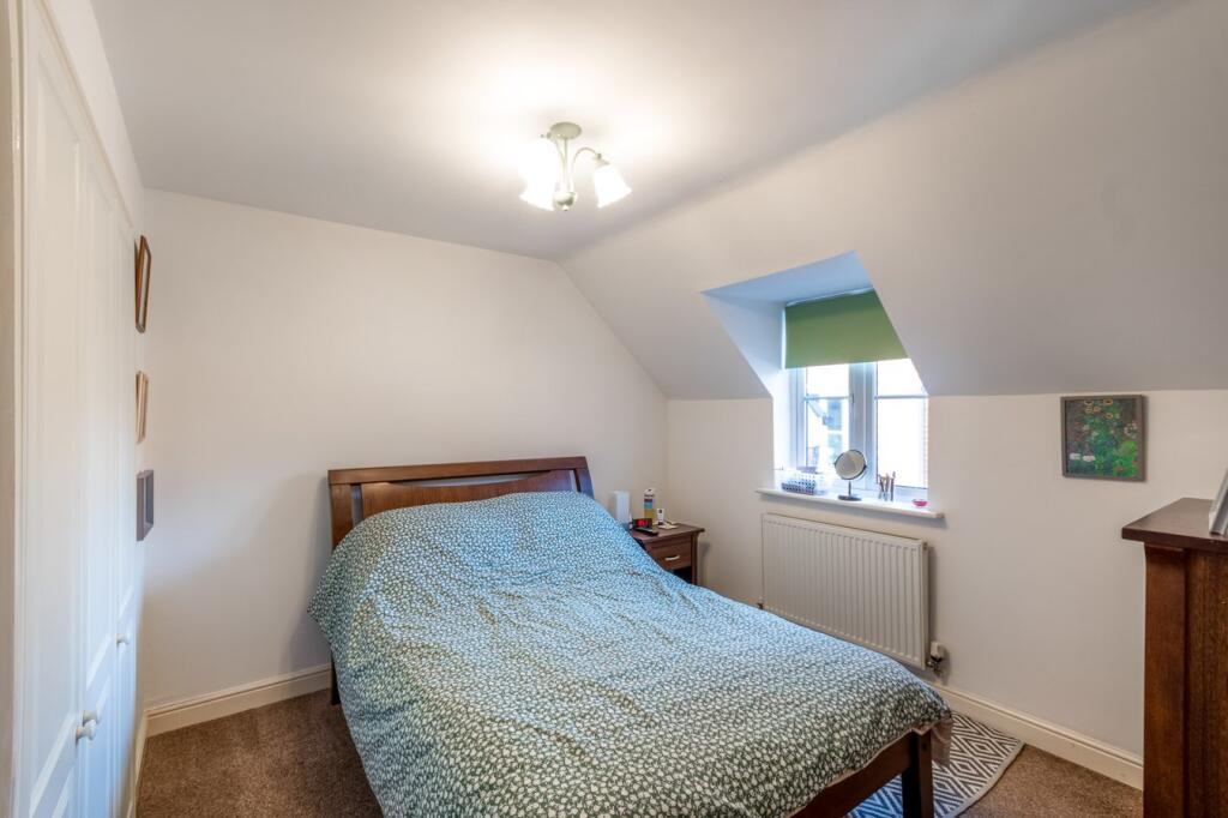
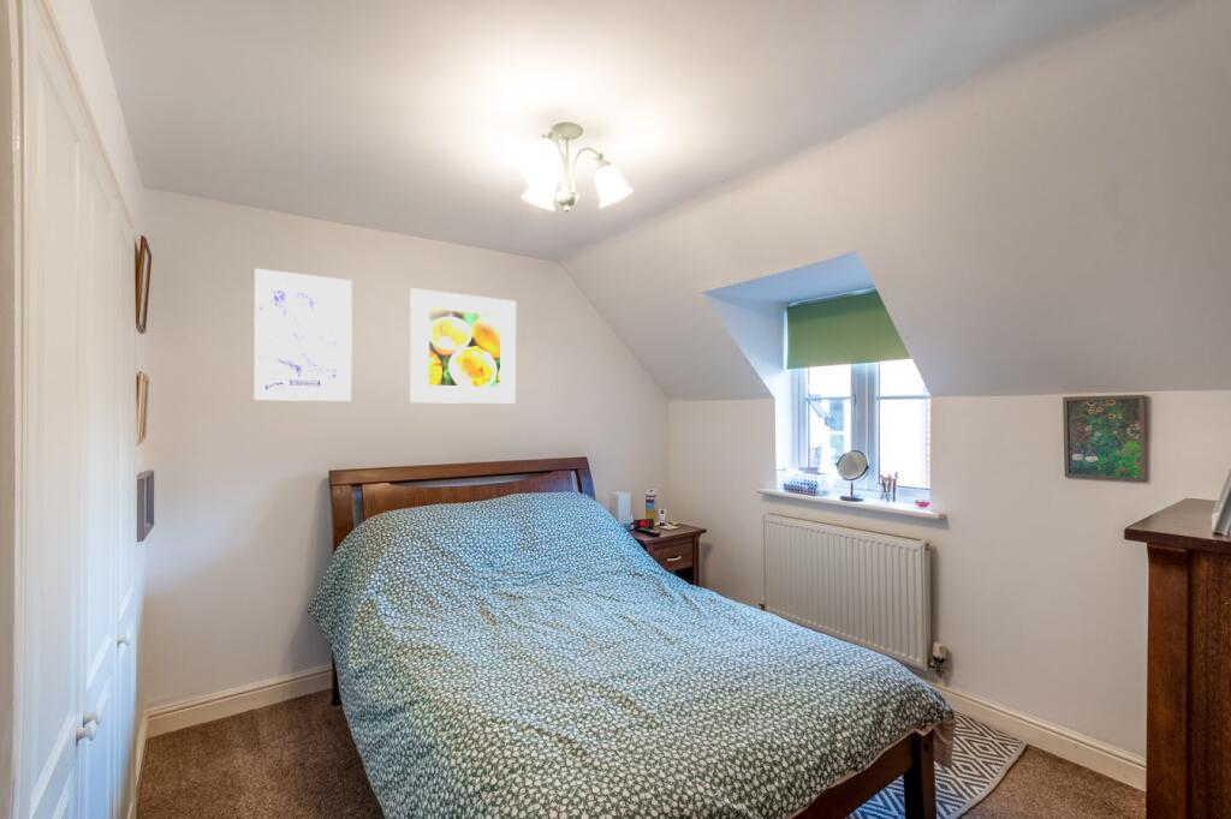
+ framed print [409,287,517,405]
+ wall art [252,268,353,402]
